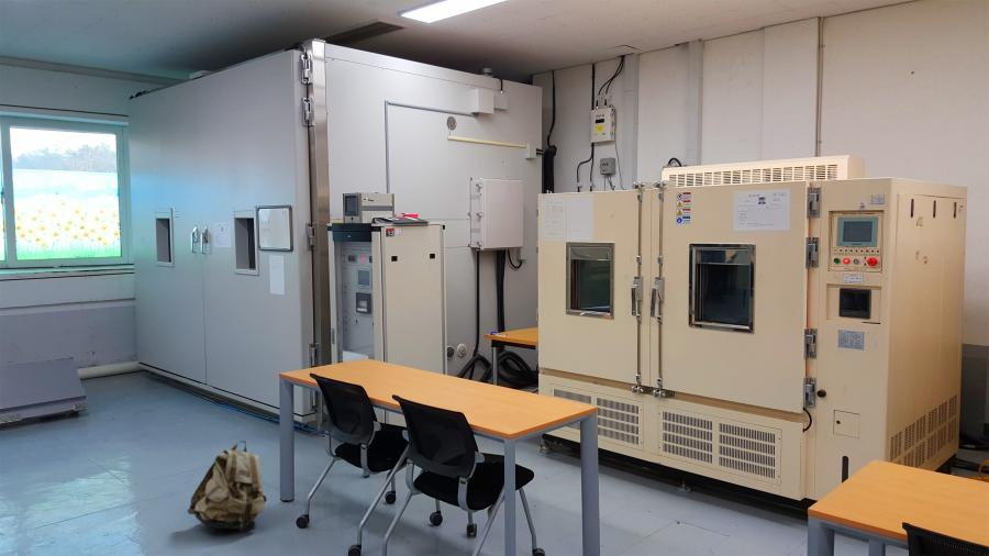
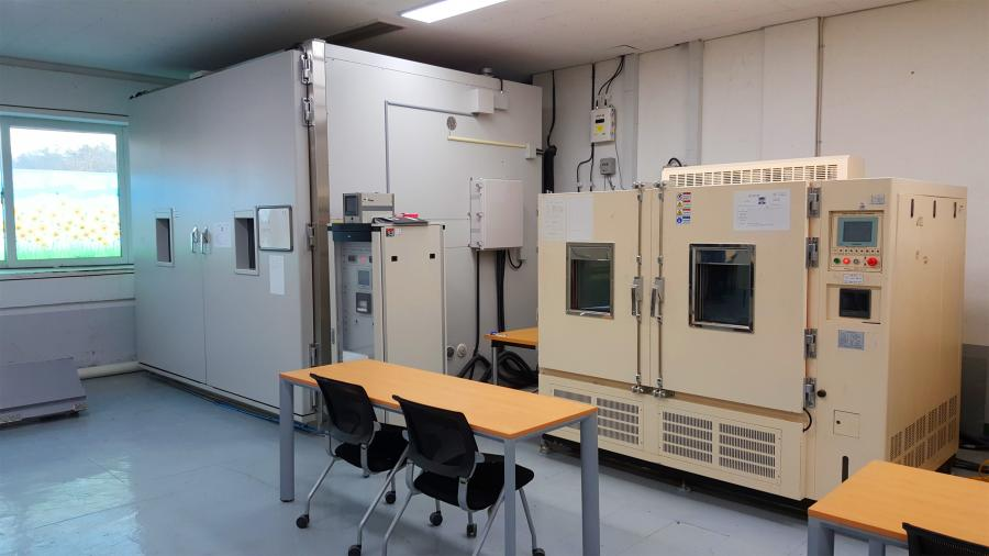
- backpack [187,440,268,532]
